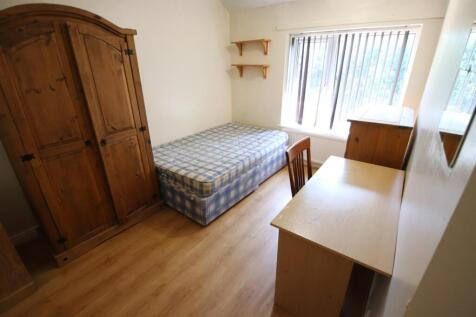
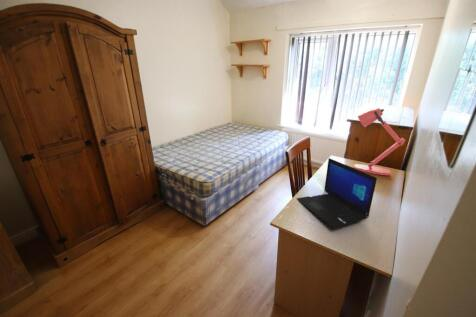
+ desk lamp [353,107,406,176]
+ laptop [295,157,378,230]
